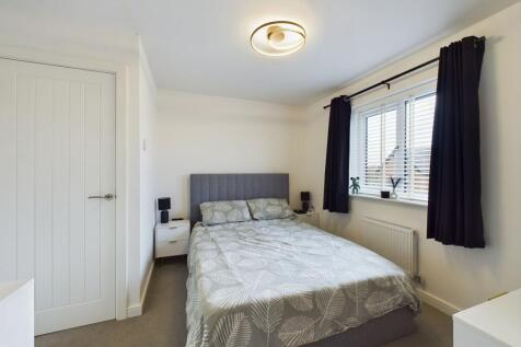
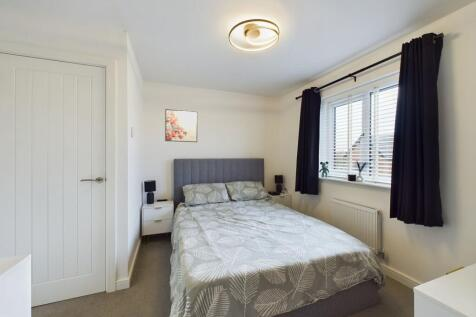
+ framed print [164,108,199,143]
